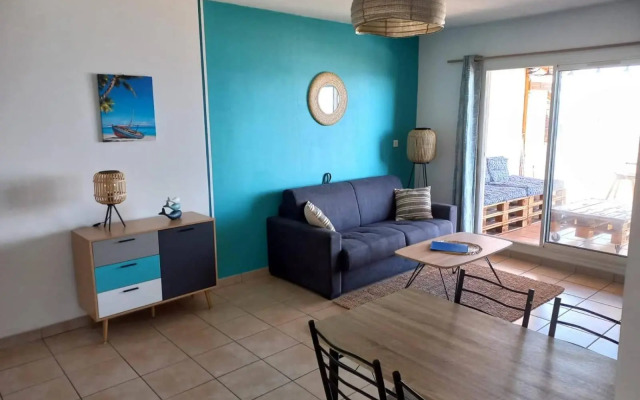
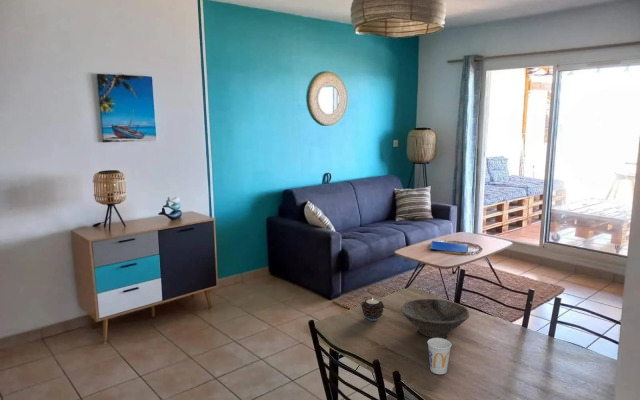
+ cup [427,338,452,375]
+ bowl [400,298,470,339]
+ candle [360,297,386,321]
